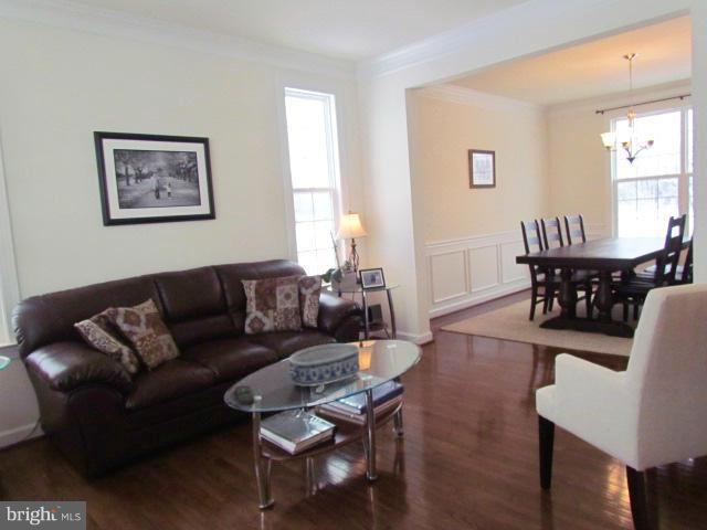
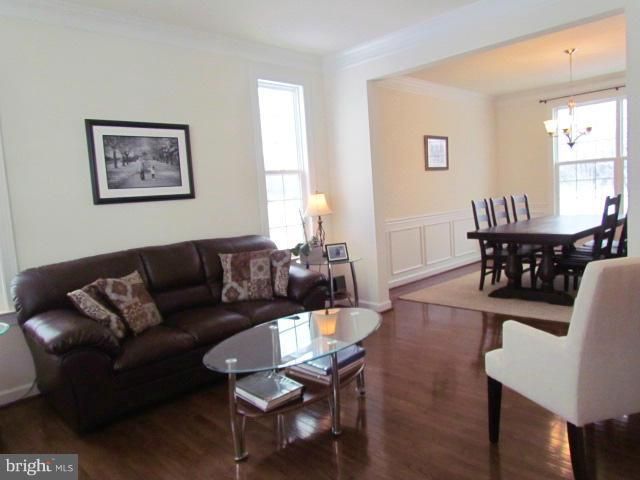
- decorative bowl [287,342,361,394]
- remote control [234,384,256,406]
